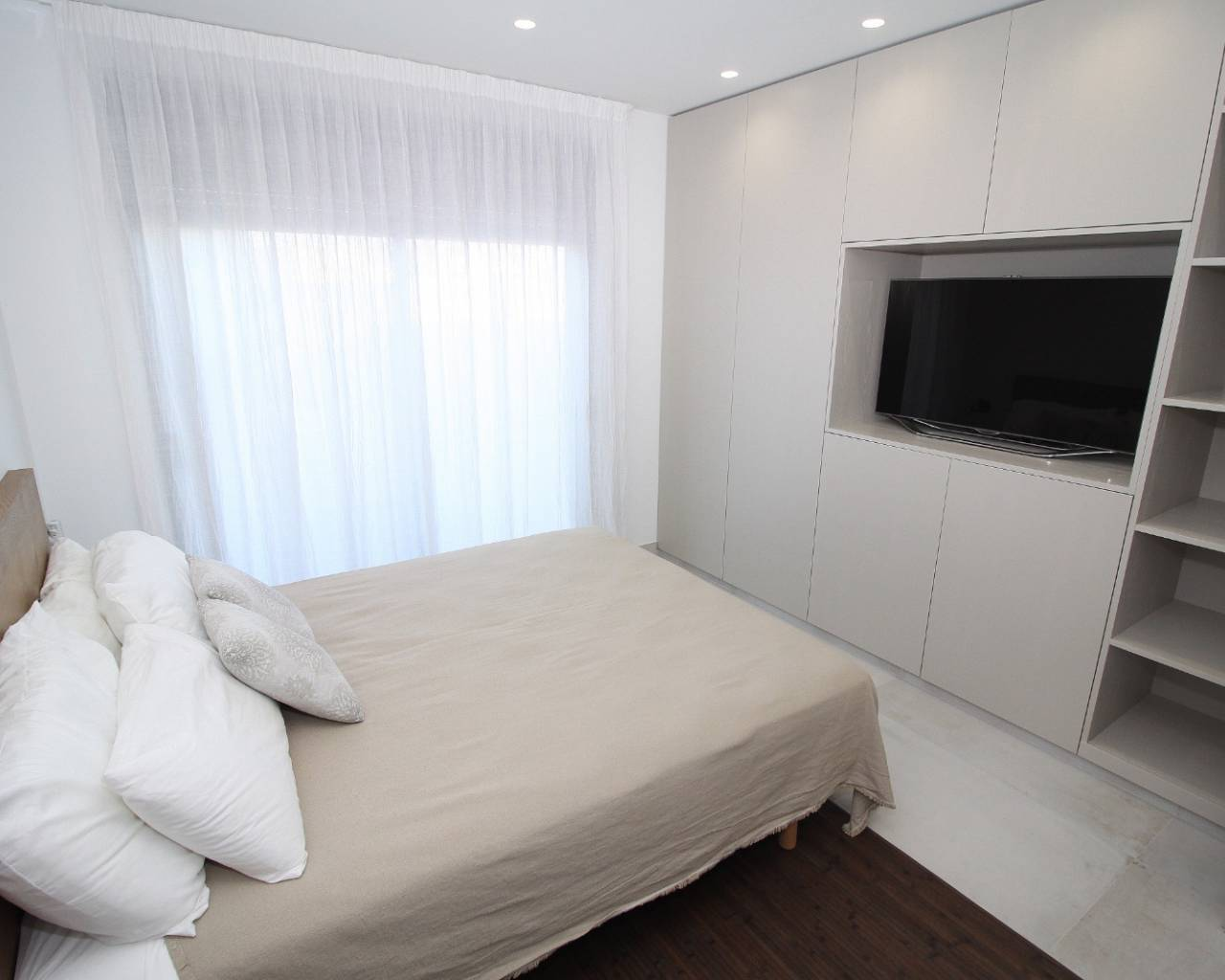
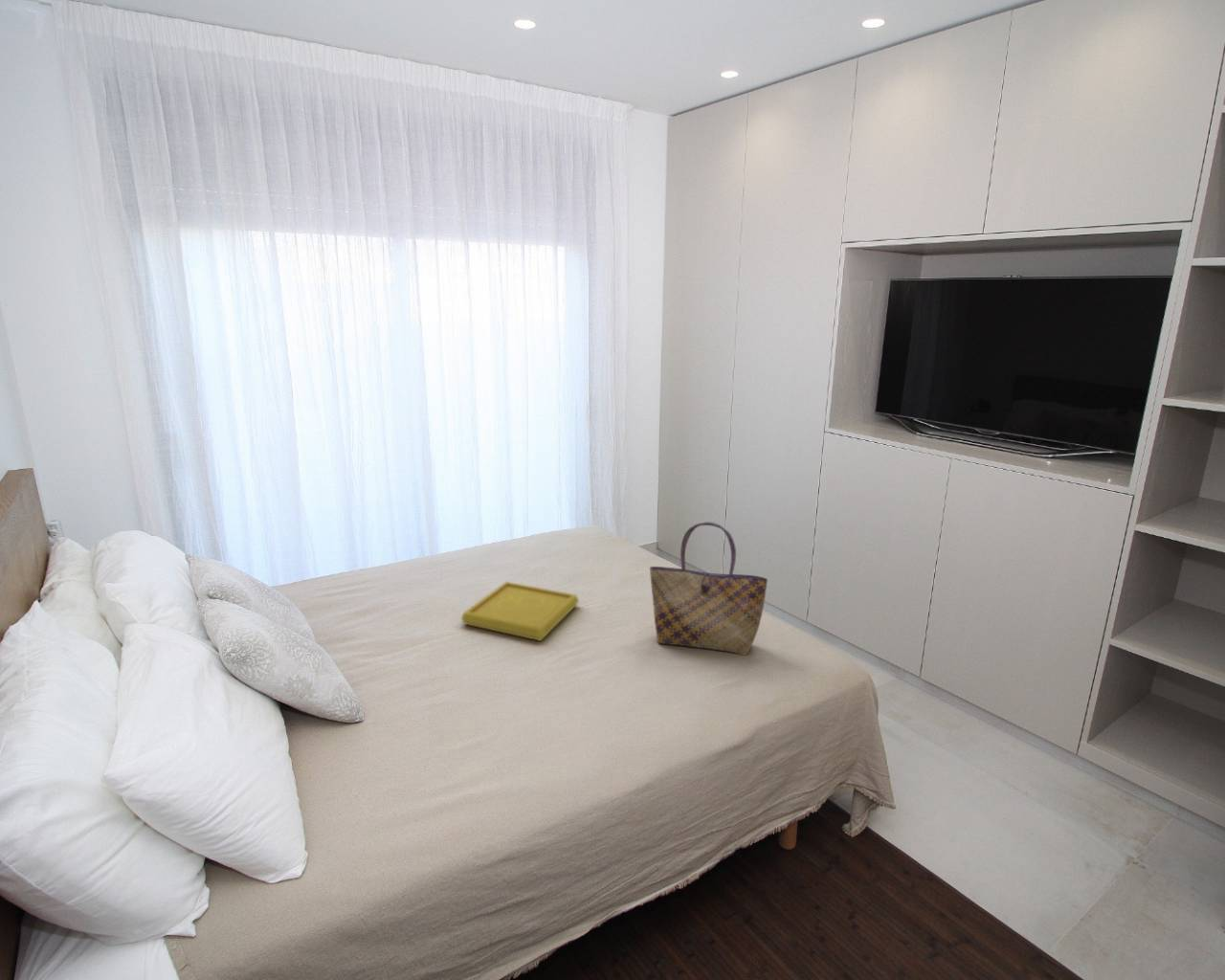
+ serving tray [460,581,580,642]
+ tote bag [649,521,768,657]
